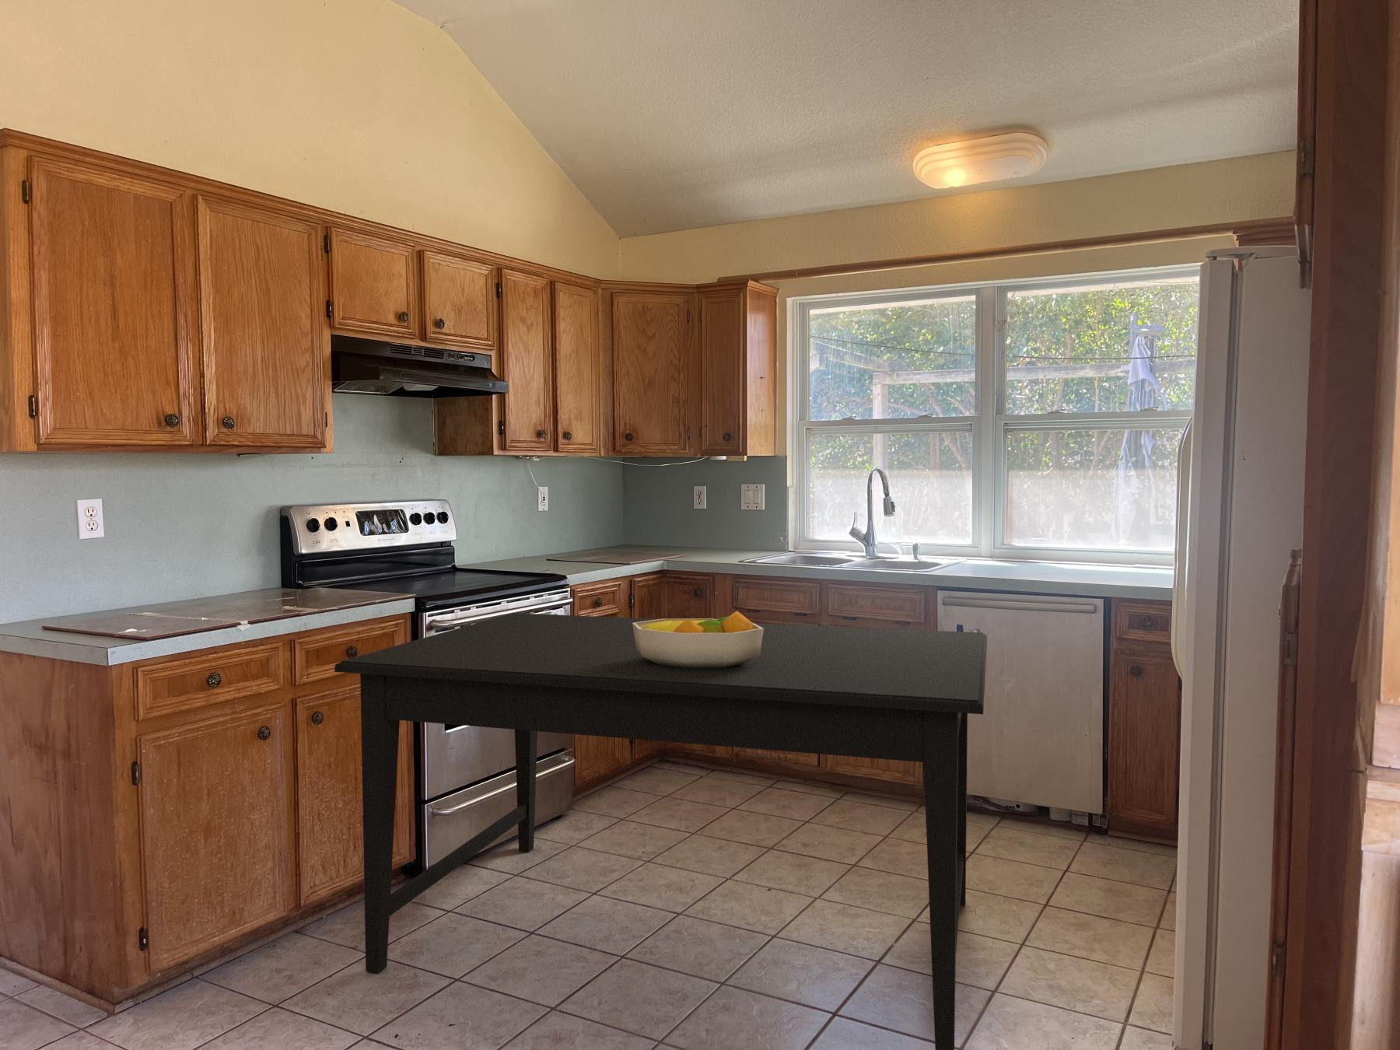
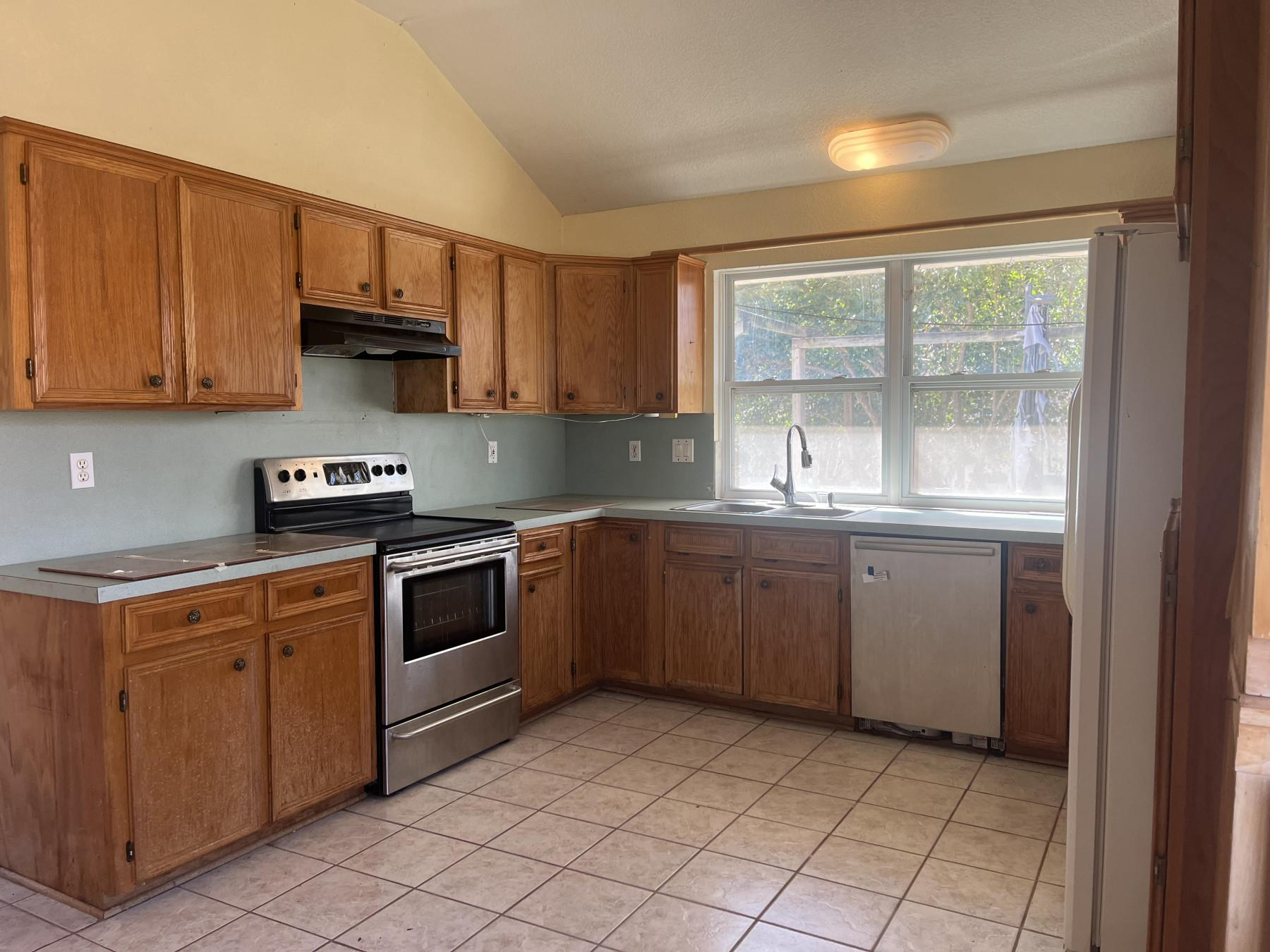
- dining table [334,612,988,1050]
- fruit bowl [633,610,764,668]
